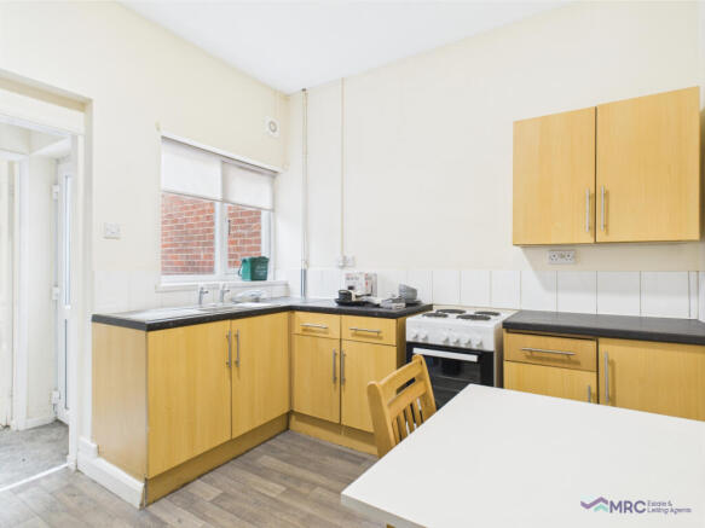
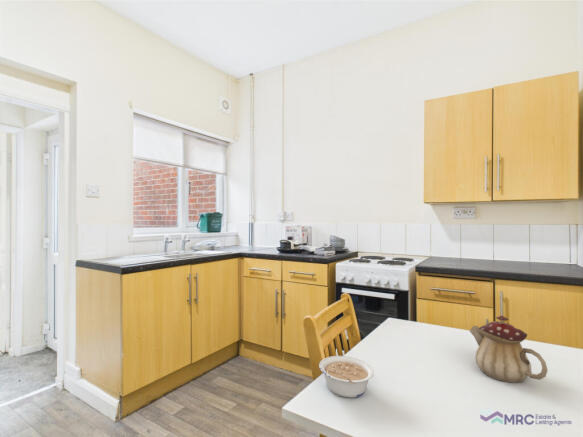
+ teapot [469,315,549,384]
+ legume [318,355,375,399]
